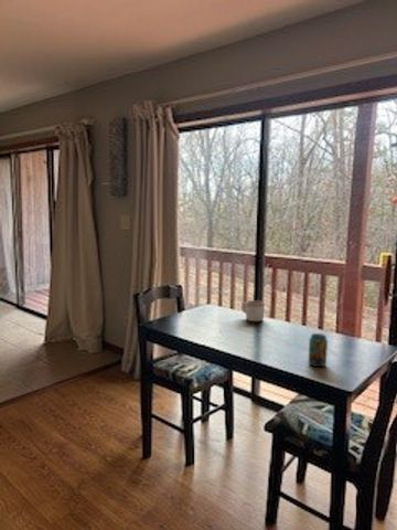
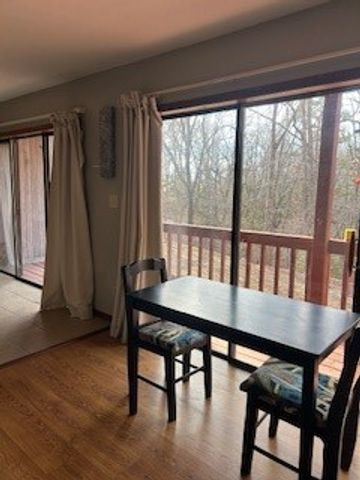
- beverage can [308,332,329,368]
- mug [240,299,266,322]
